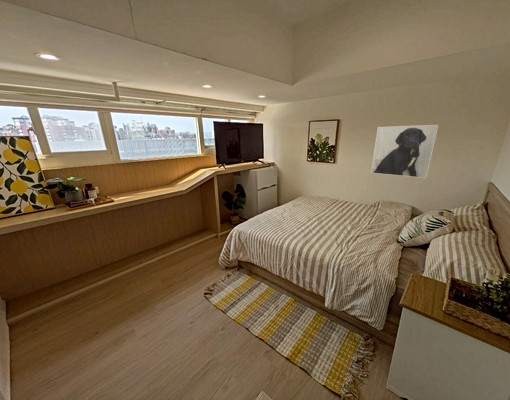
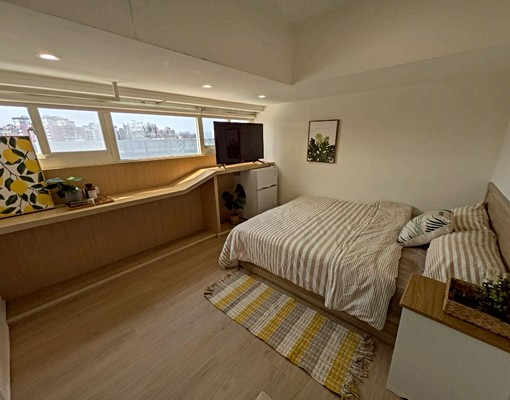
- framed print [370,124,439,179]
